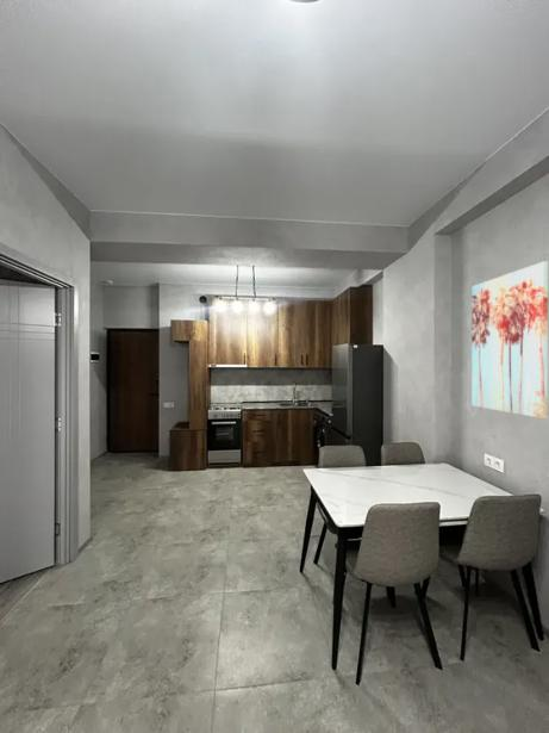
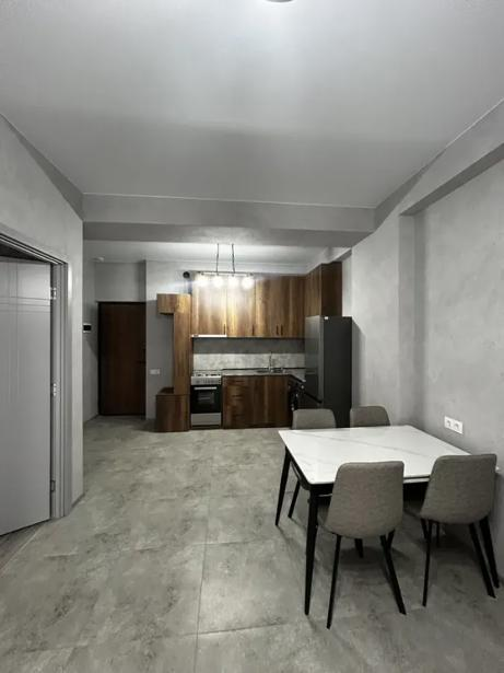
- wall art [470,261,549,420]
